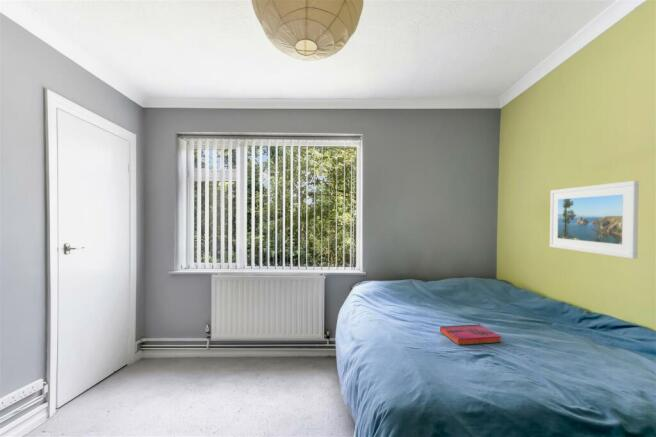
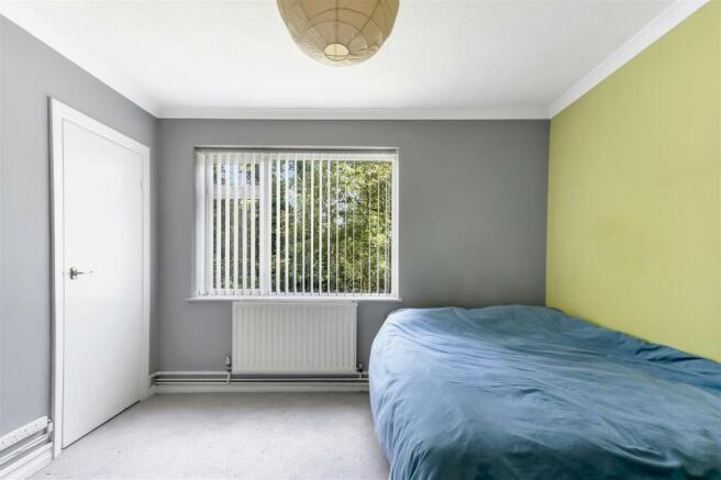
- hardback book [439,323,502,346]
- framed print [549,180,640,260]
